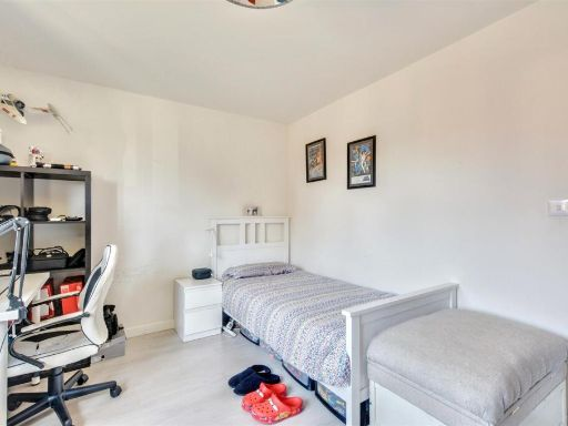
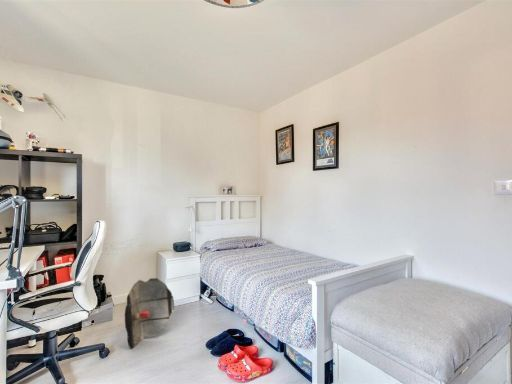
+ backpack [124,277,175,350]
